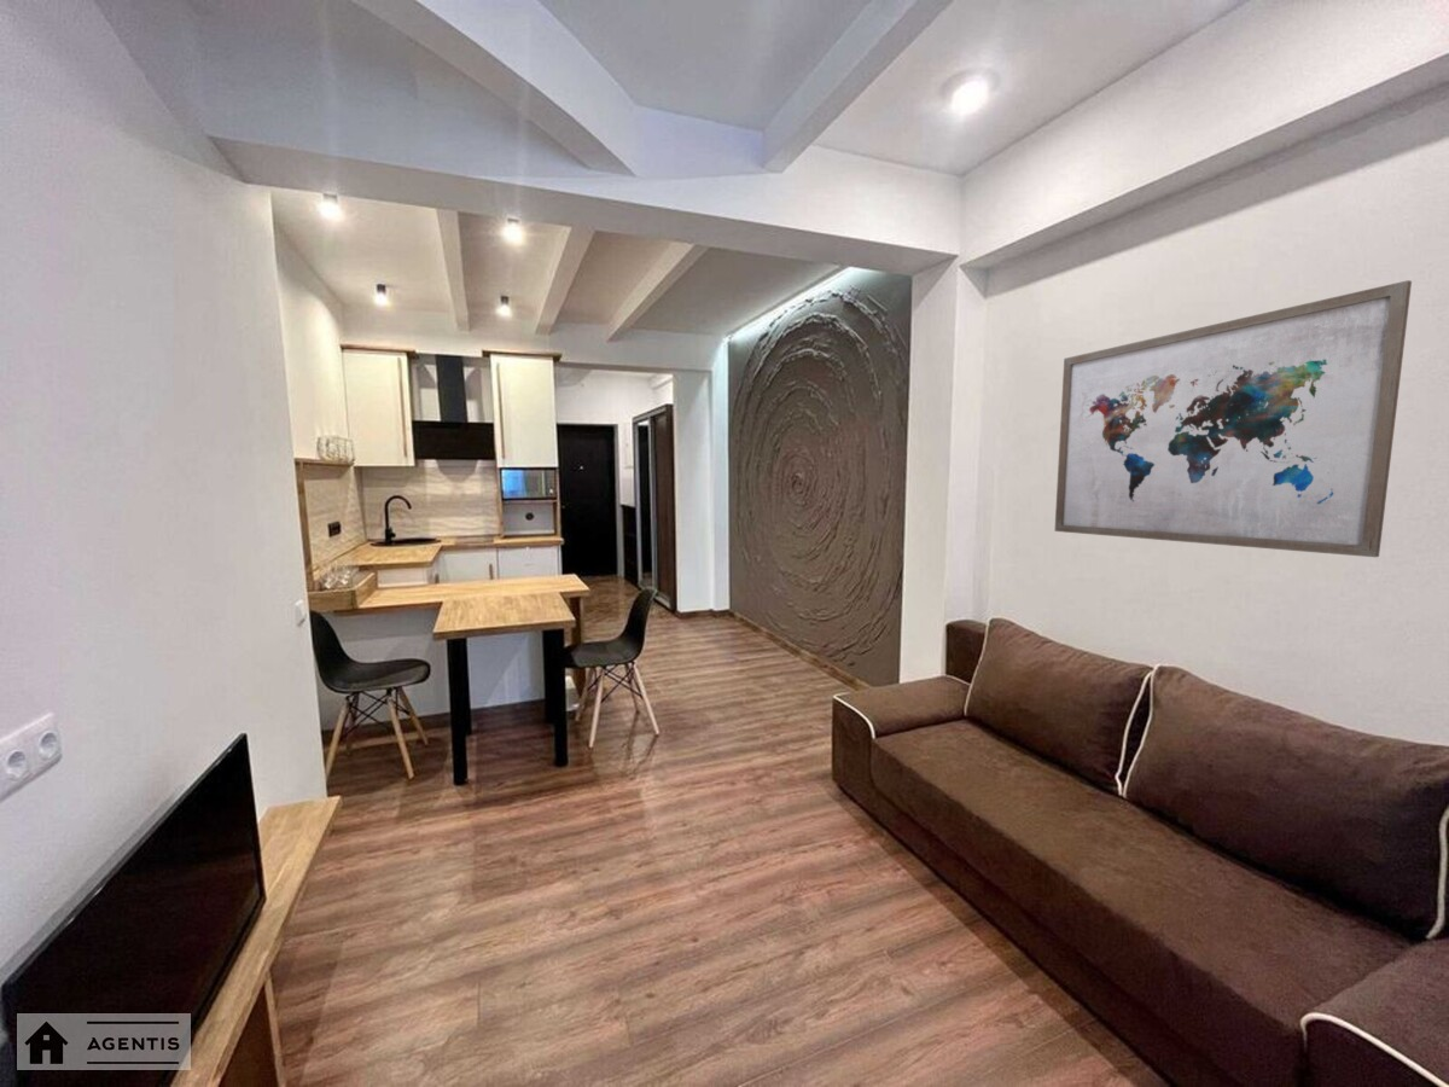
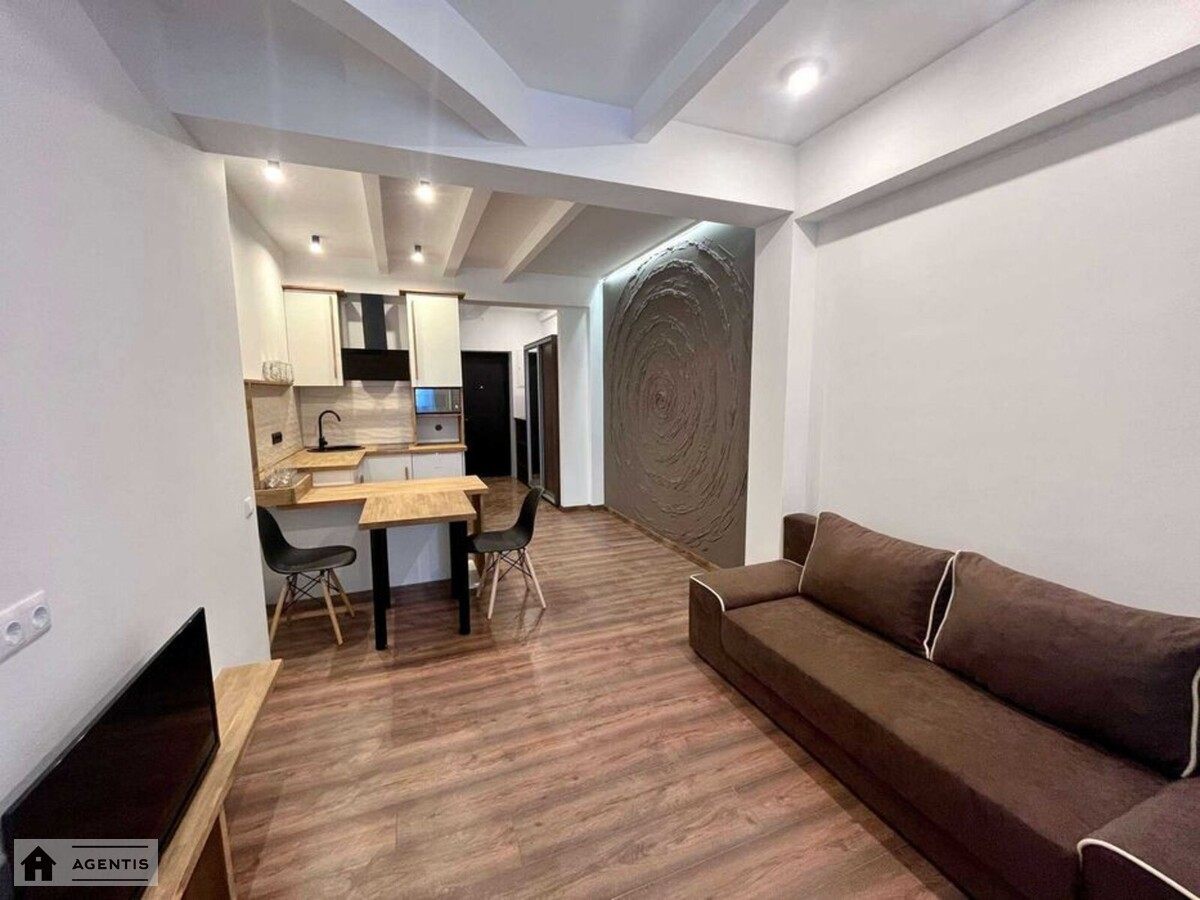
- wall art [1054,279,1413,558]
